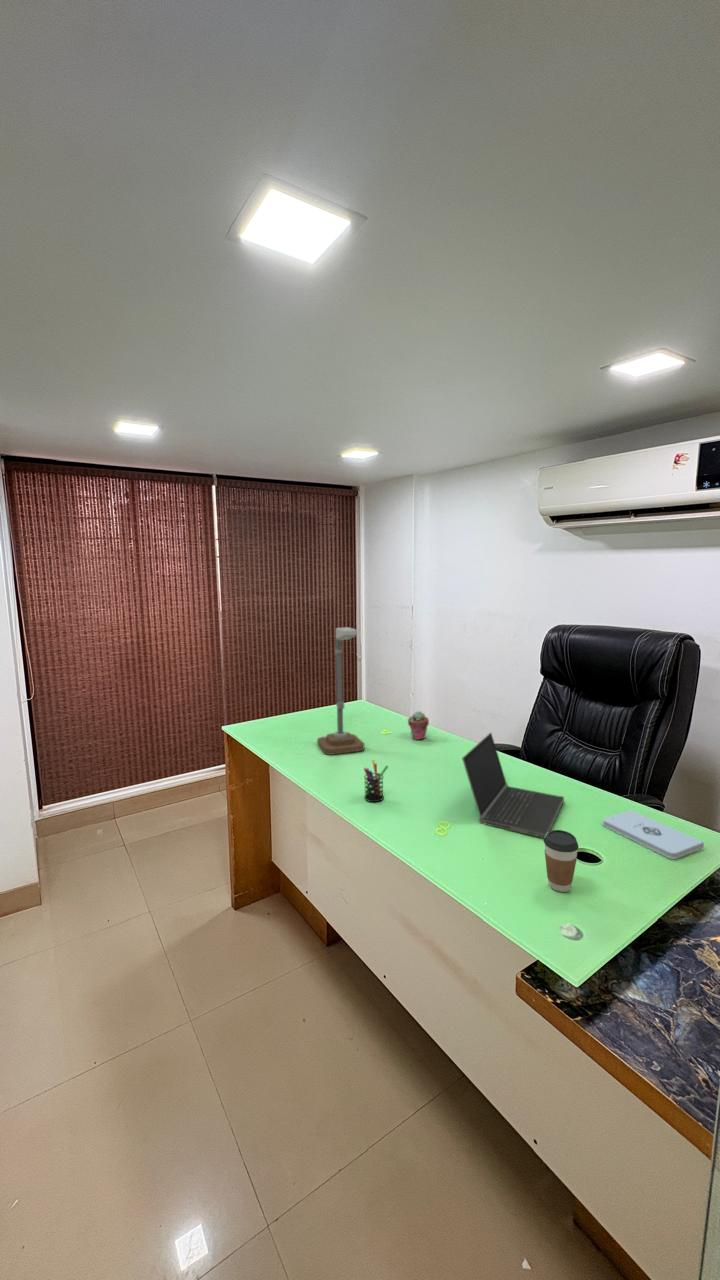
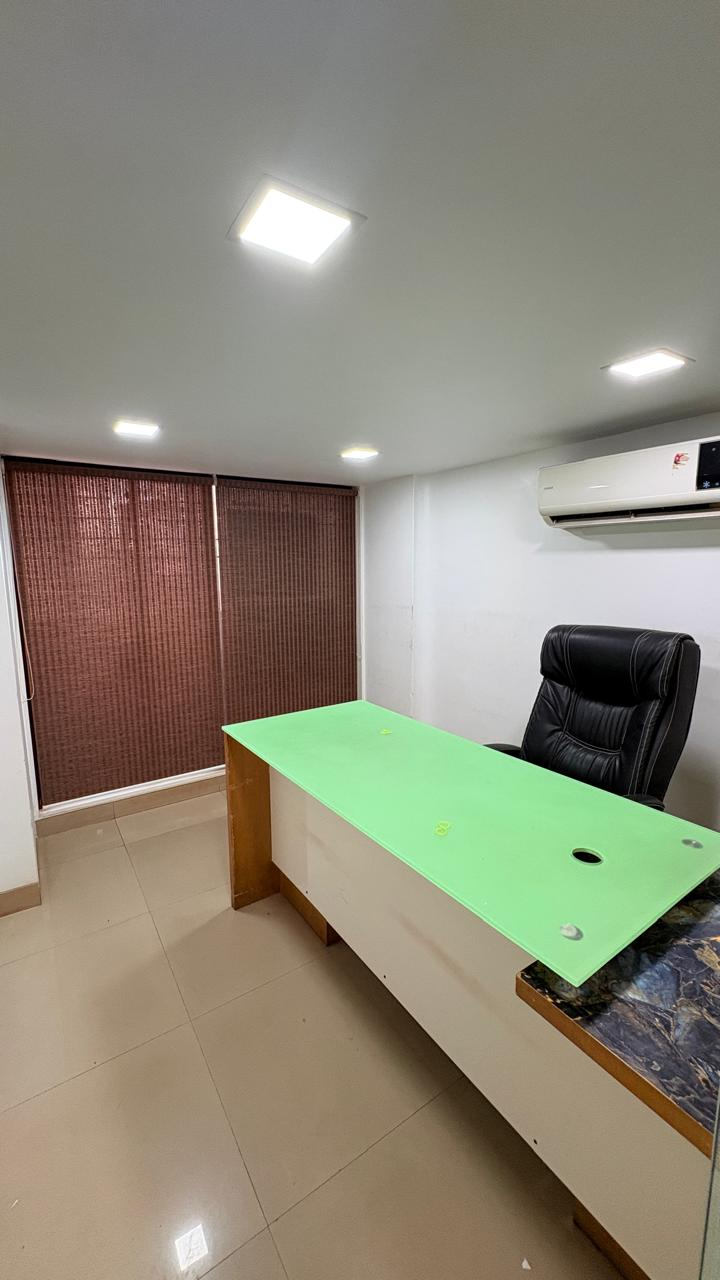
- coffee cup [543,829,579,893]
- notepad [602,809,705,860]
- pen holder [363,759,389,803]
- potted succulent [407,710,430,741]
- laptop computer [461,732,565,839]
- desk lamp [316,626,365,756]
